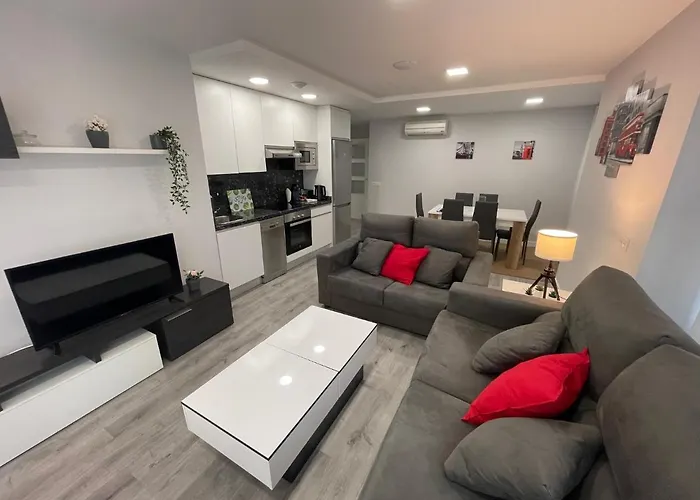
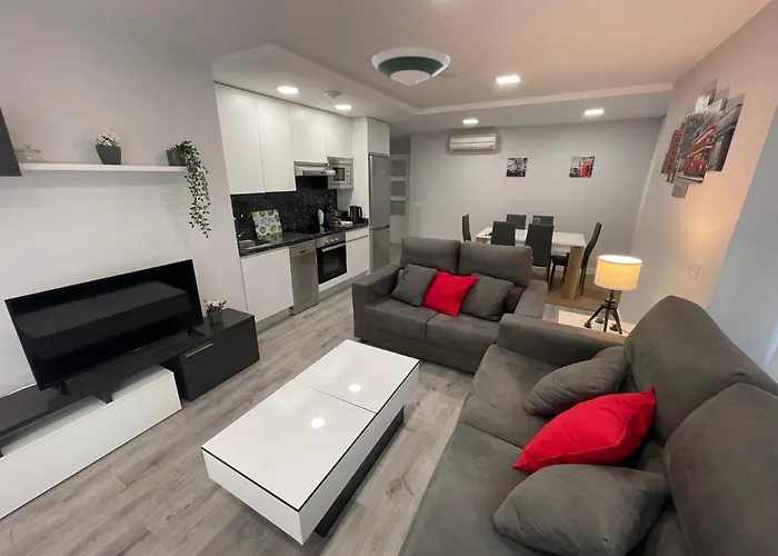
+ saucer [371,46,451,87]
